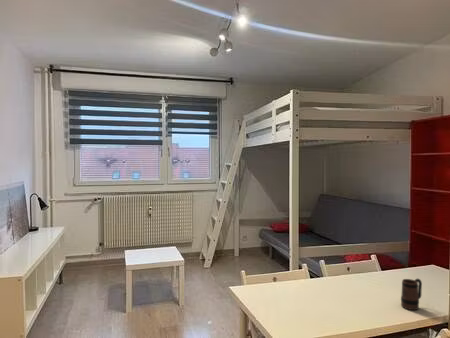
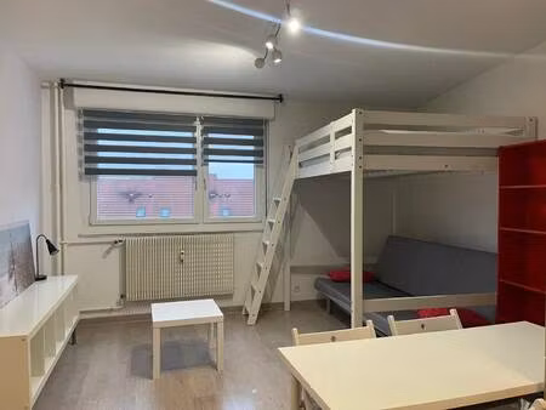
- mug [400,278,423,311]
